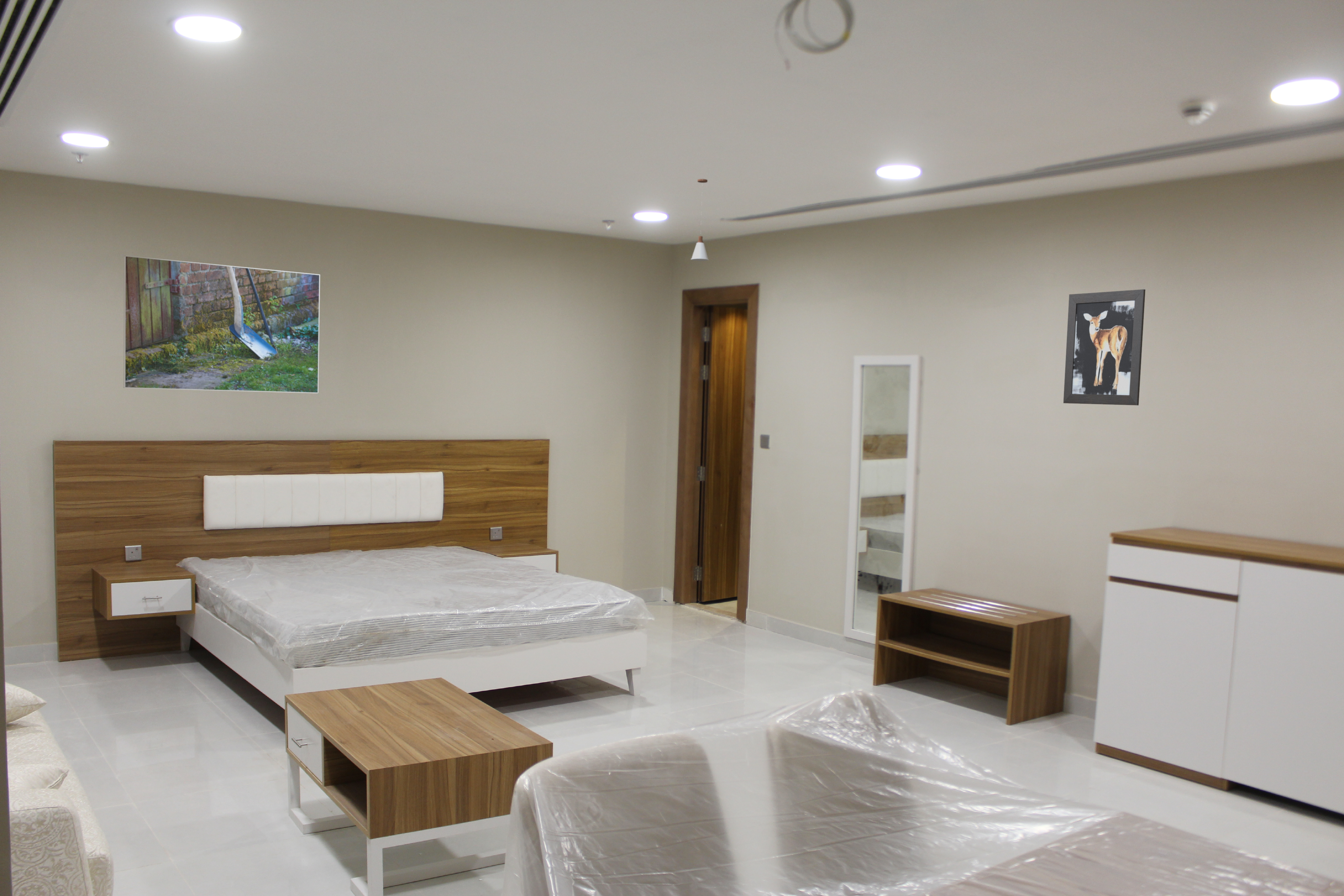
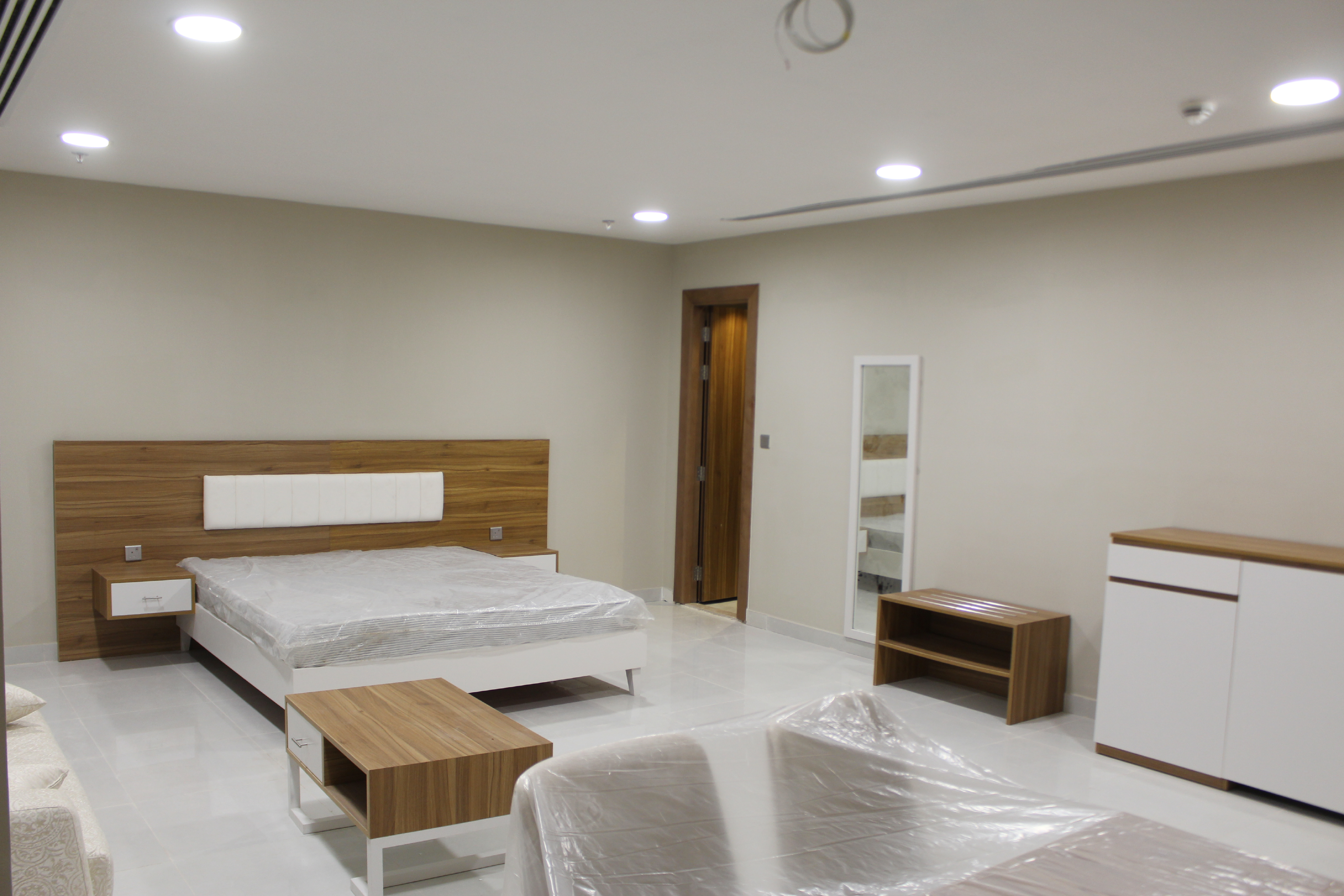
- pendant light [690,178,709,261]
- wall art [1063,289,1146,406]
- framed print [123,255,321,394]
